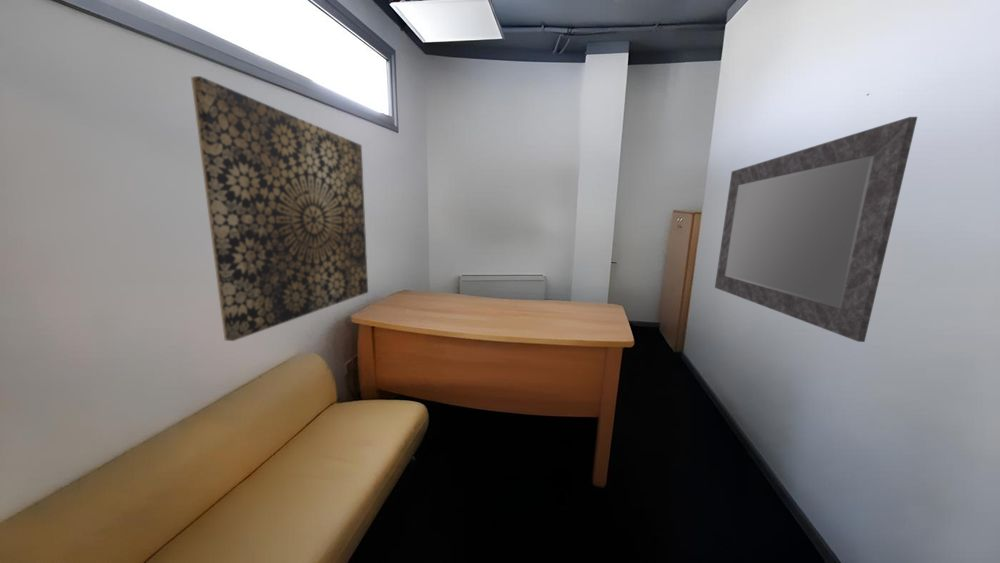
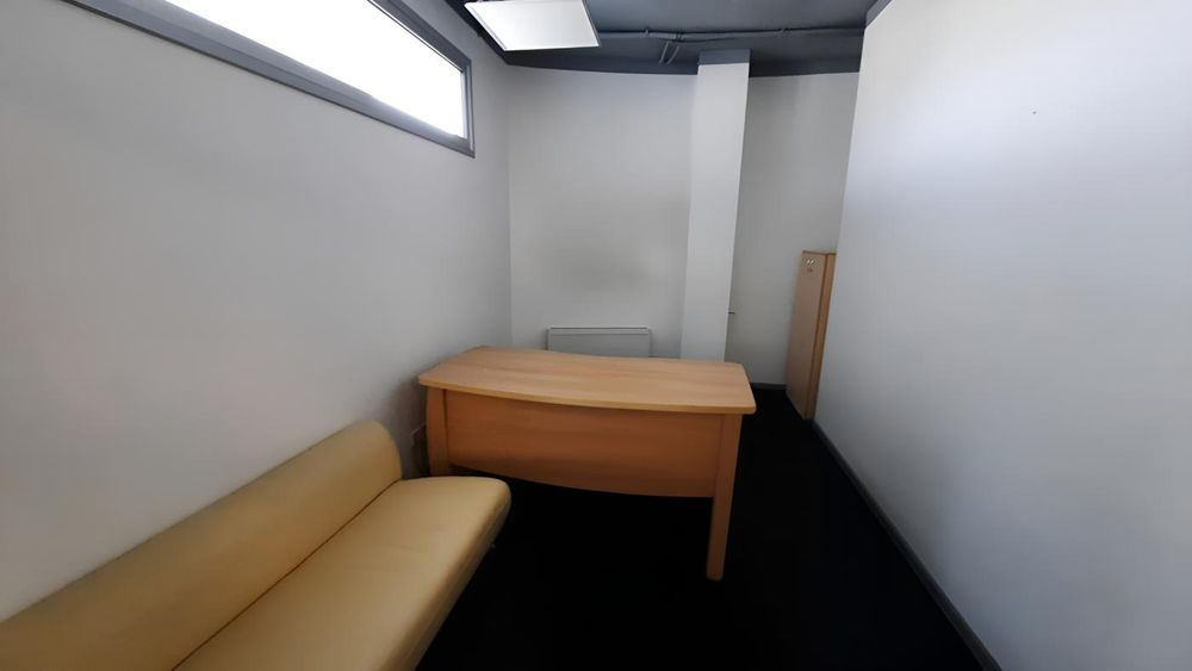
- mirror [714,116,918,343]
- wall art [190,75,369,342]
